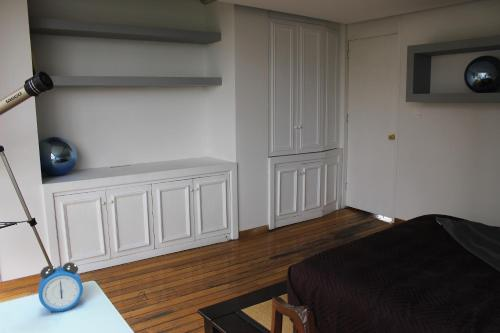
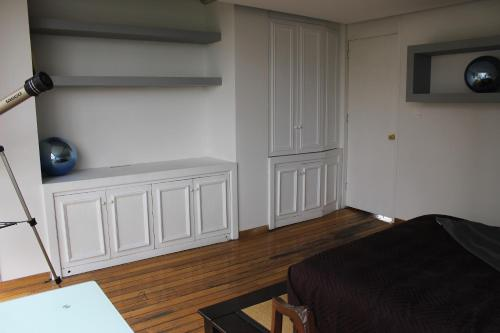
- alarm clock [38,261,84,314]
